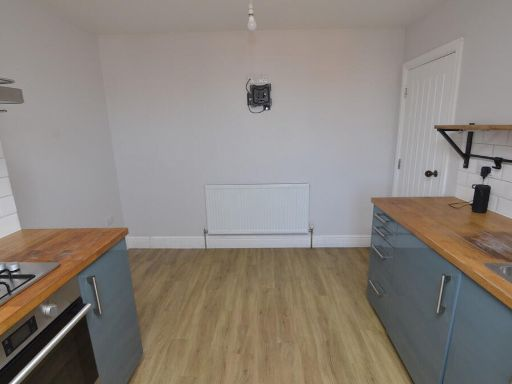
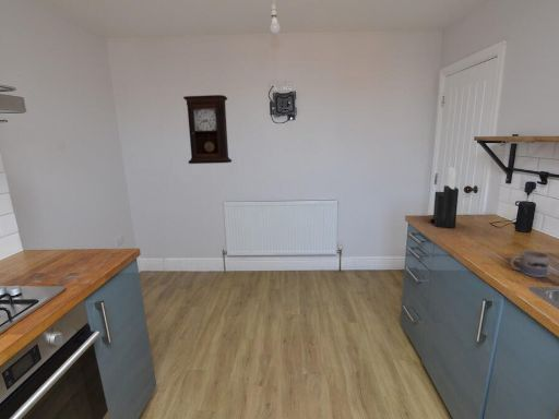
+ pendulum clock [182,94,233,165]
+ knife block [429,167,460,229]
+ mug [510,250,550,278]
